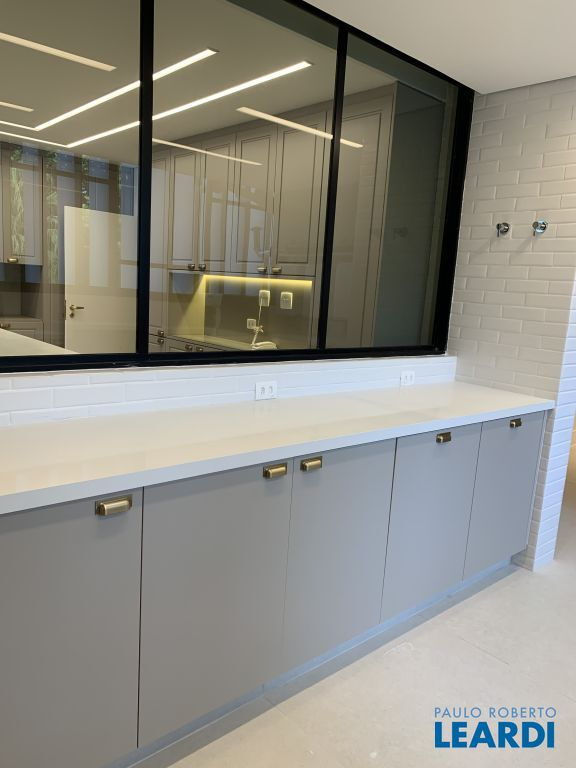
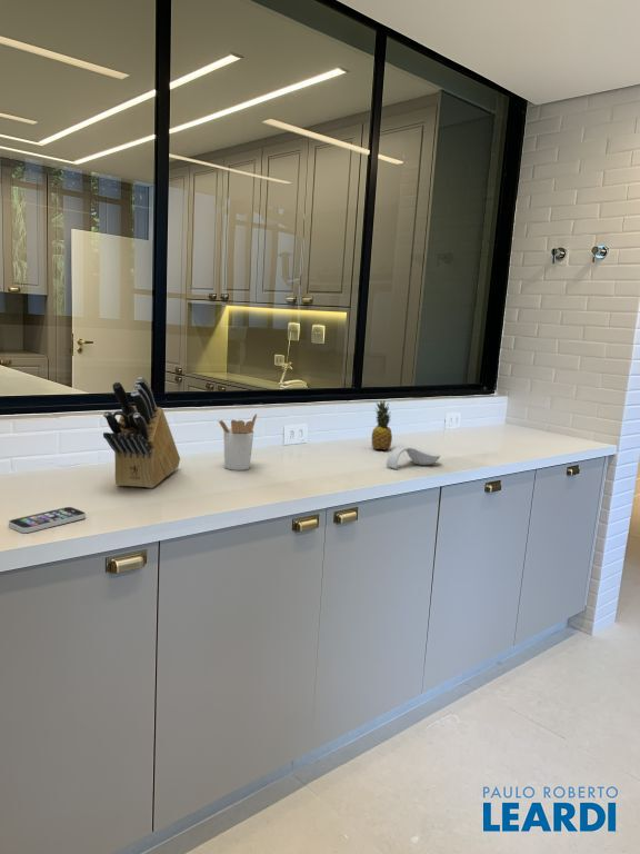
+ utensil holder [218,413,258,471]
+ smartphone [8,506,87,534]
+ knife block [102,376,181,489]
+ fruit [371,399,393,451]
+ spoon rest [386,445,441,470]
